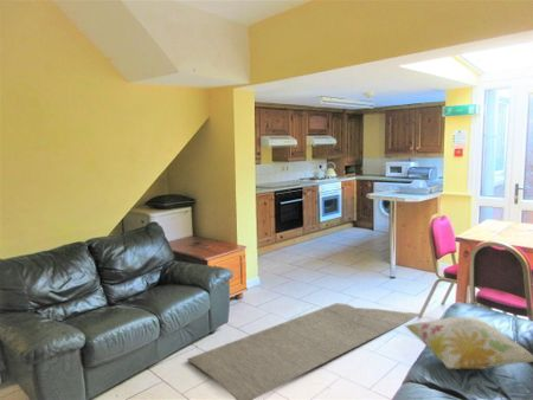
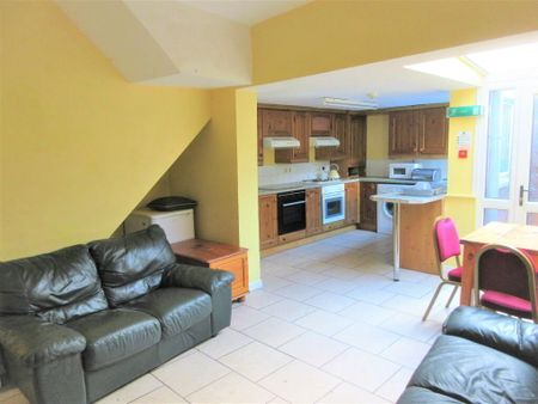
- decorative pillow [403,316,533,370]
- rug [186,302,423,400]
